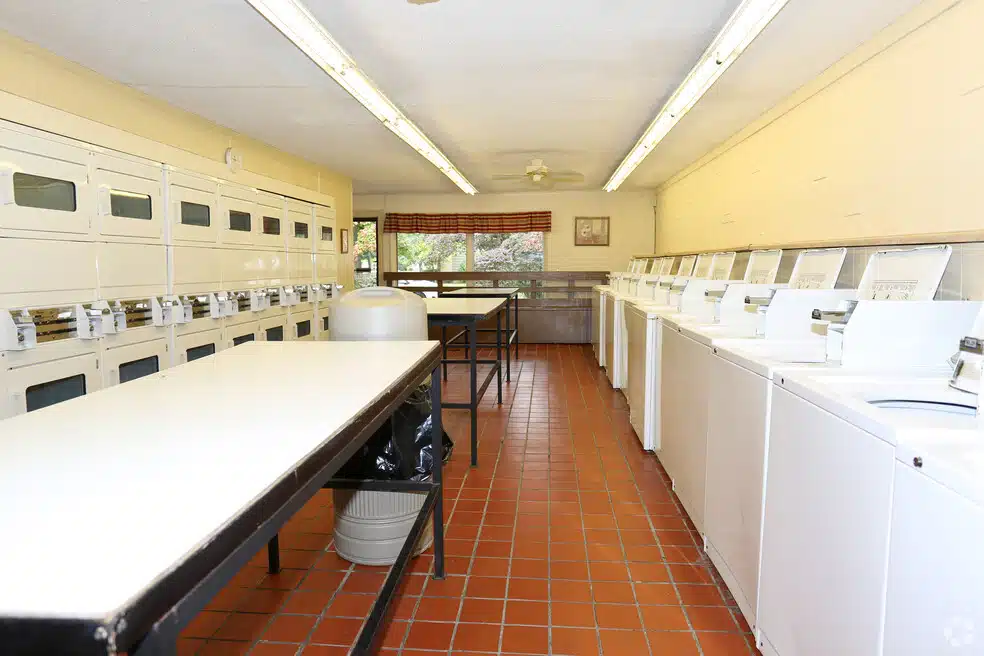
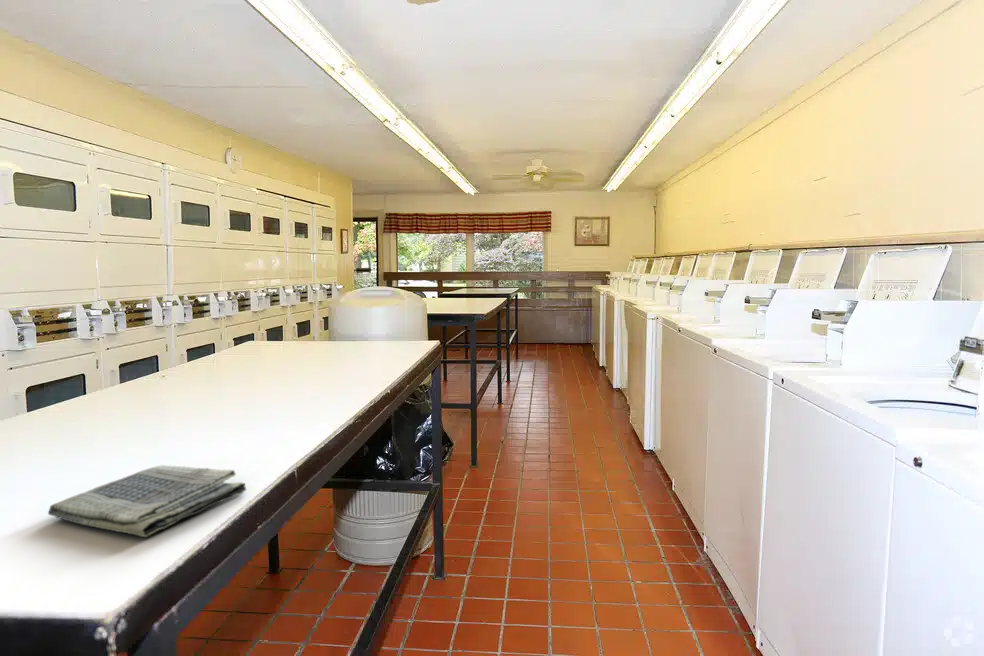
+ dish towel [47,464,247,538]
